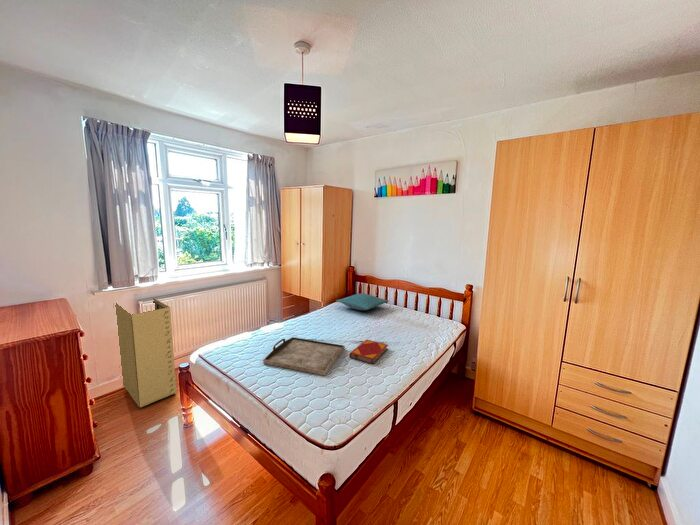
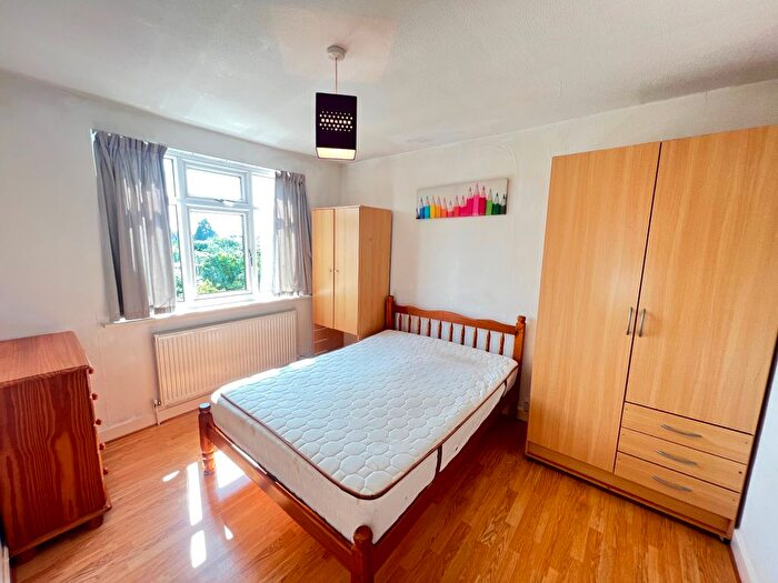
- laundry hamper [115,297,177,409]
- pillow [335,293,390,311]
- serving tray [262,336,346,376]
- hardback book [348,339,389,365]
